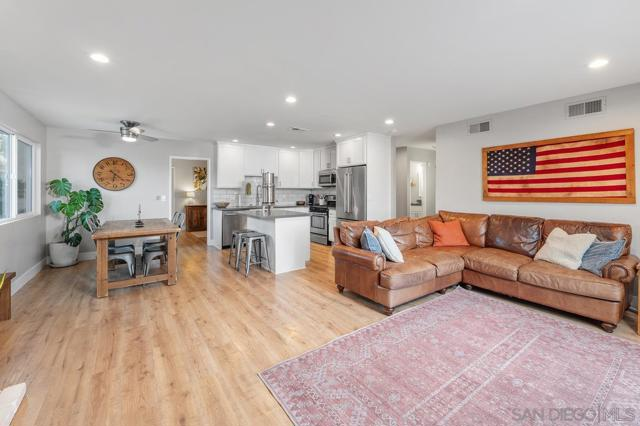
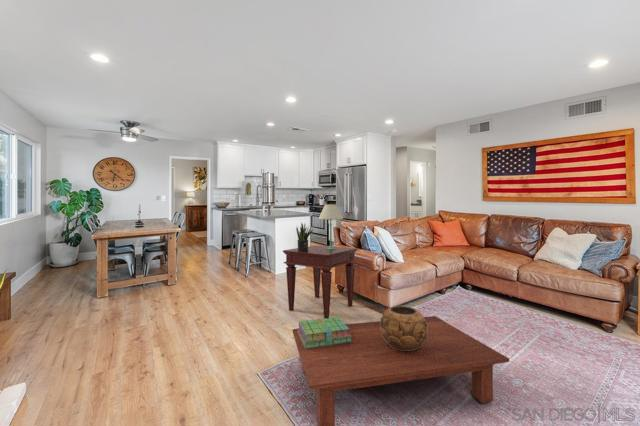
+ coffee table [292,315,510,426]
+ side table [282,244,359,319]
+ decorative bowl [379,305,428,351]
+ stack of books [296,316,352,349]
+ table lamp [317,203,344,250]
+ potted plant [295,222,315,252]
